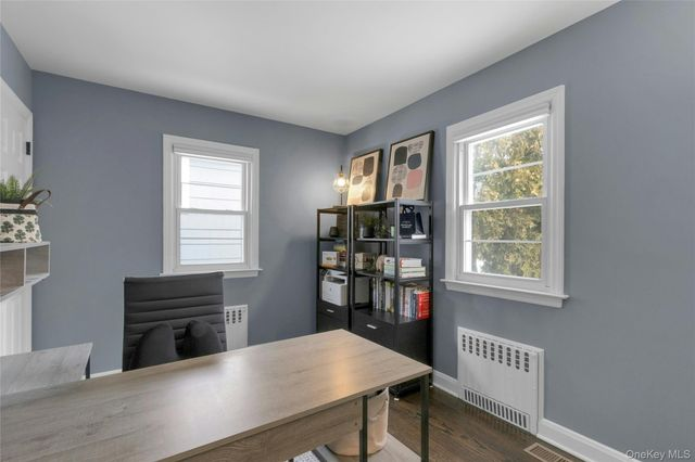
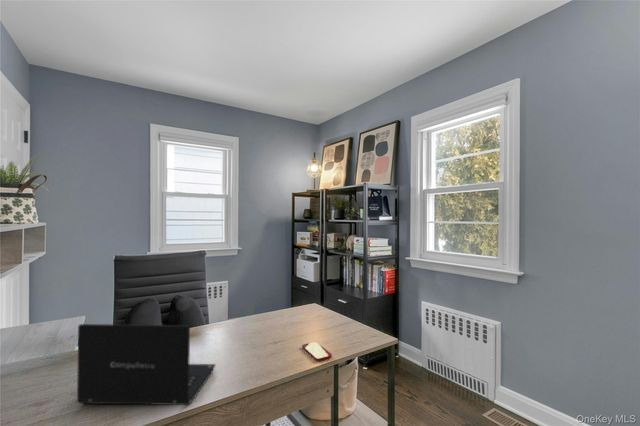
+ laptop [75,323,216,406]
+ smartphone [301,341,333,361]
